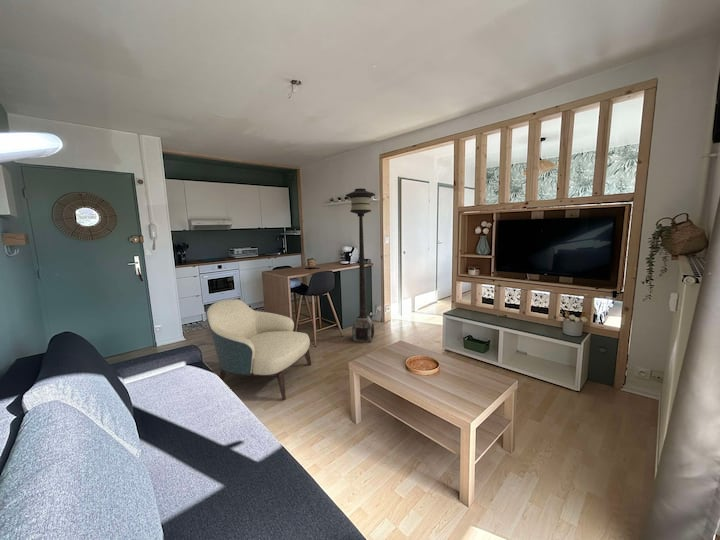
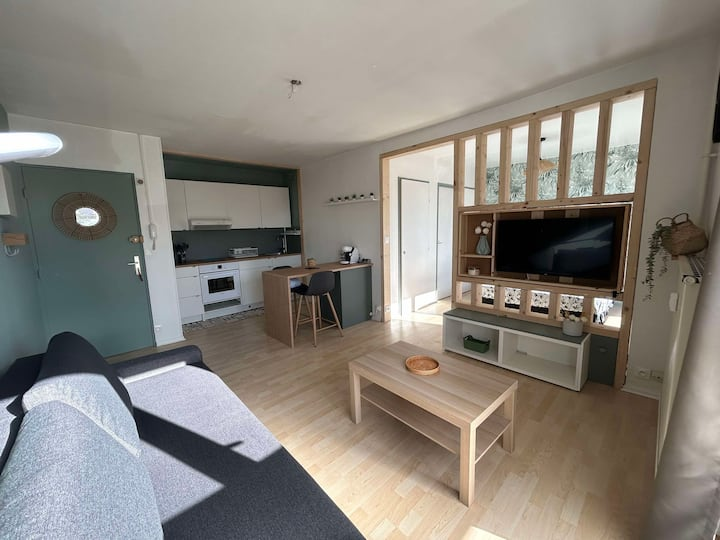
- floor lamp [344,187,376,344]
- armchair [205,298,312,401]
